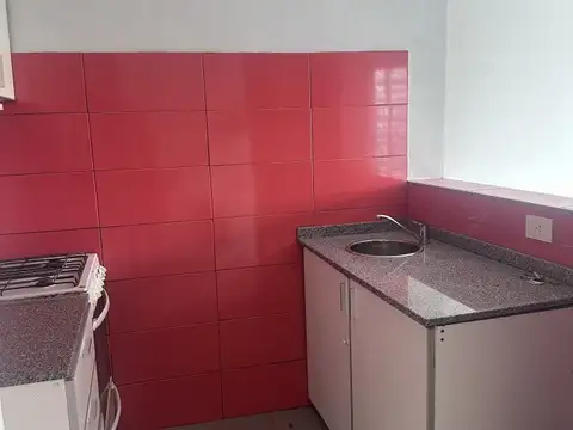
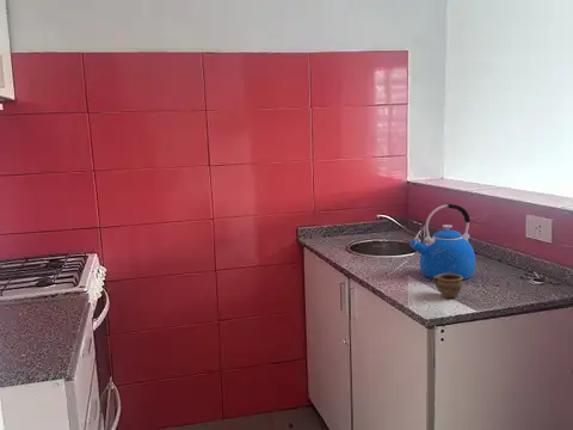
+ cup [432,274,463,299]
+ kettle [408,203,476,281]
